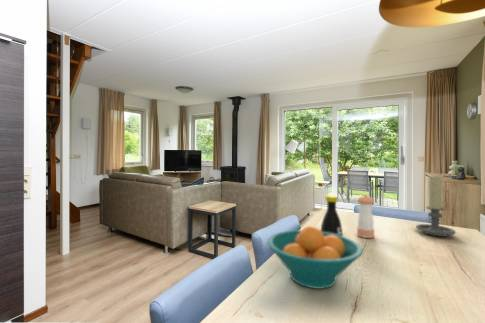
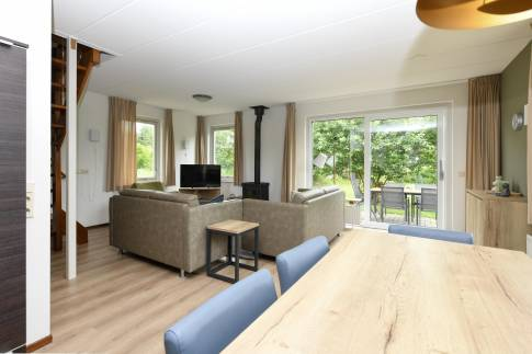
- fruit bowl [266,225,364,290]
- bottle [320,194,344,236]
- candle holder [415,174,457,237]
- pepper shaker [356,194,375,239]
